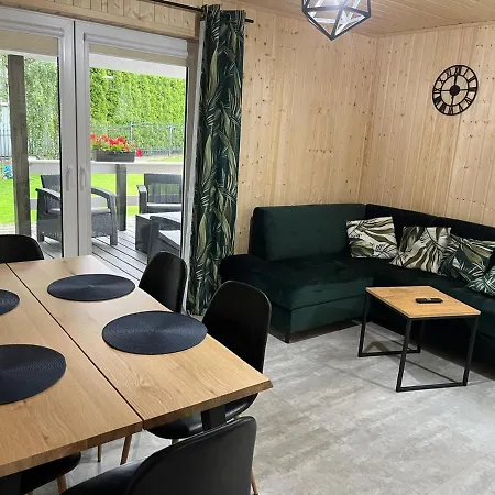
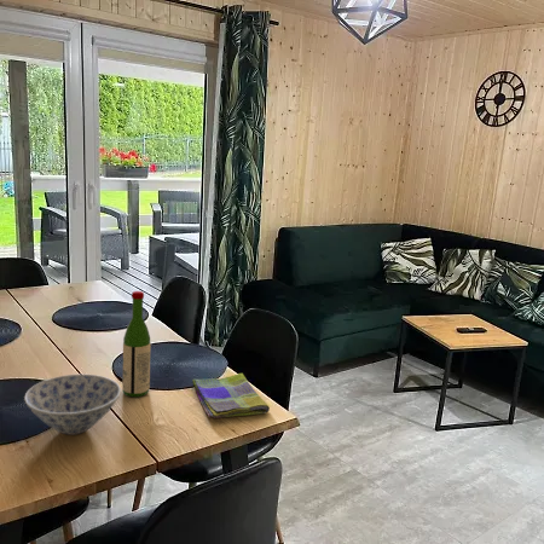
+ bowl [23,374,122,436]
+ wine bottle [121,290,151,398]
+ dish towel [191,372,271,419]
